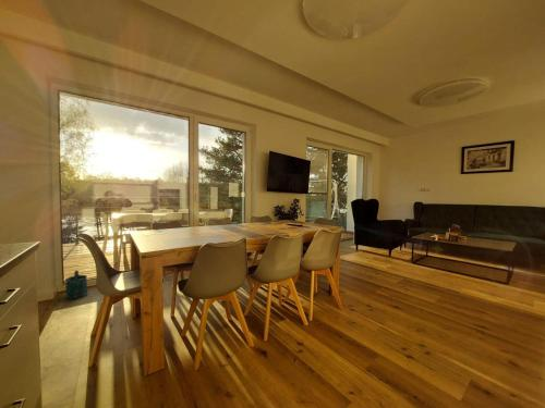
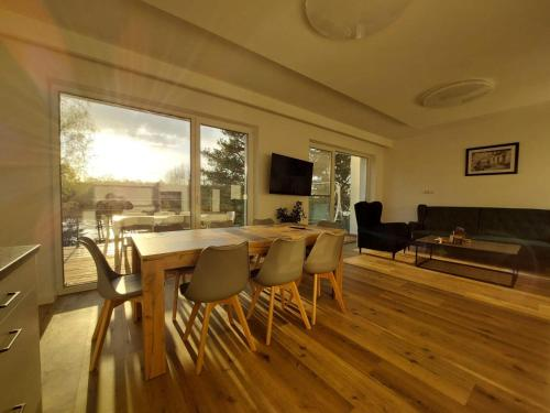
- watering can [64,270,88,301]
